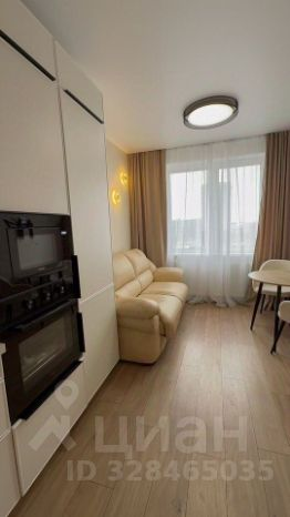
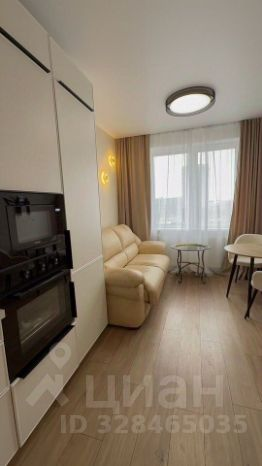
+ side table [169,242,212,285]
